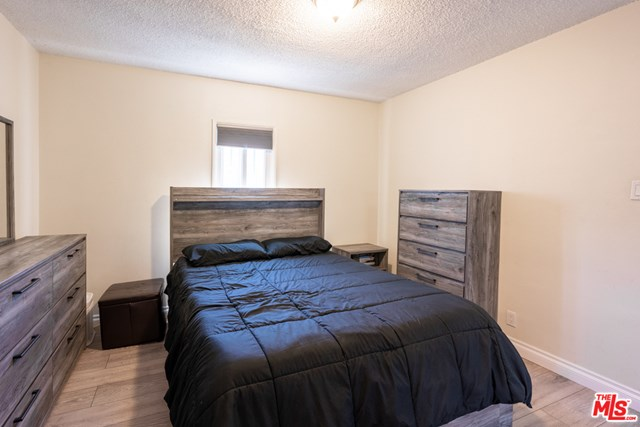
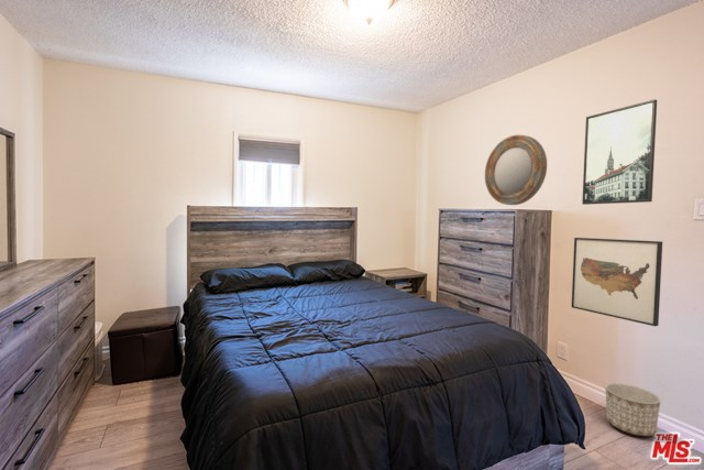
+ home mirror [484,134,548,206]
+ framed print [581,98,658,206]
+ planter [604,382,661,437]
+ wall art [571,237,663,327]
